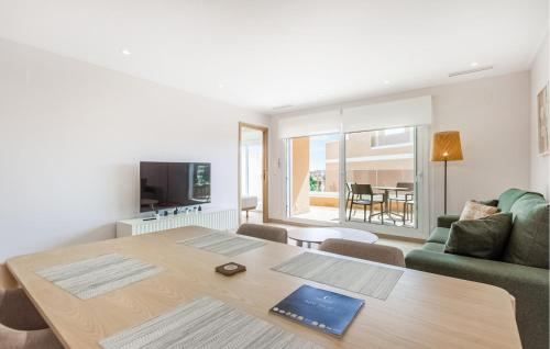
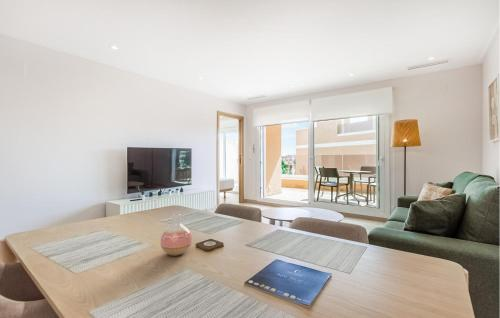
+ vase [159,213,193,257]
